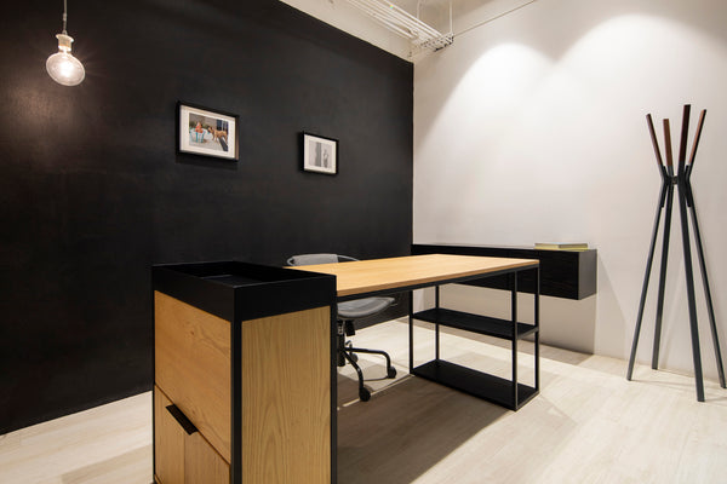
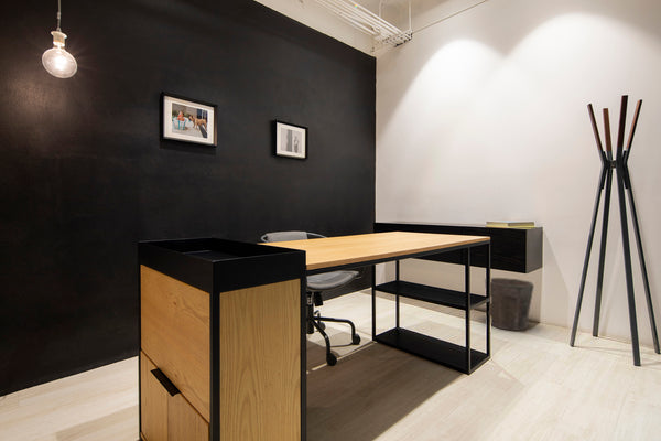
+ waste bin [484,277,535,332]
